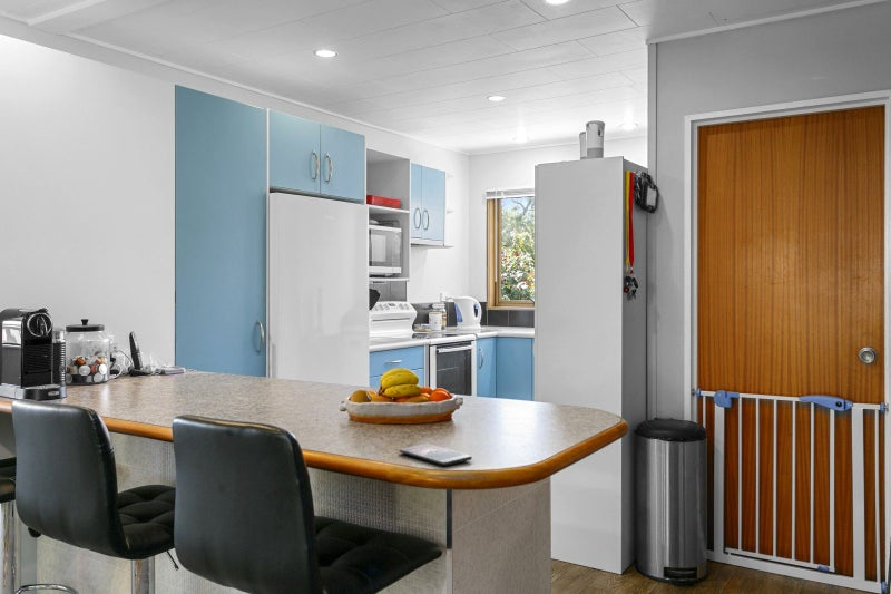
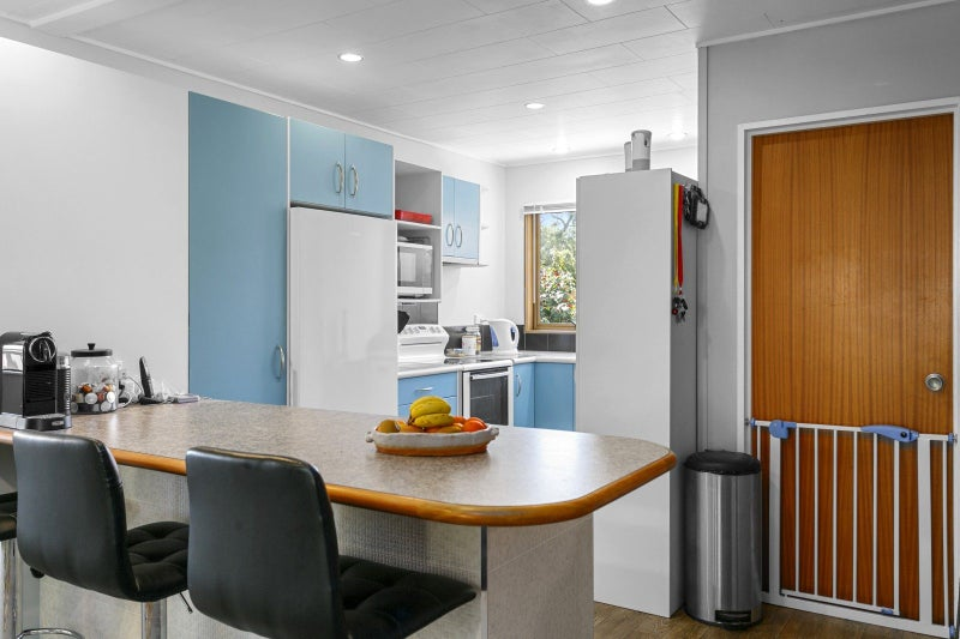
- smartphone [399,442,473,467]
